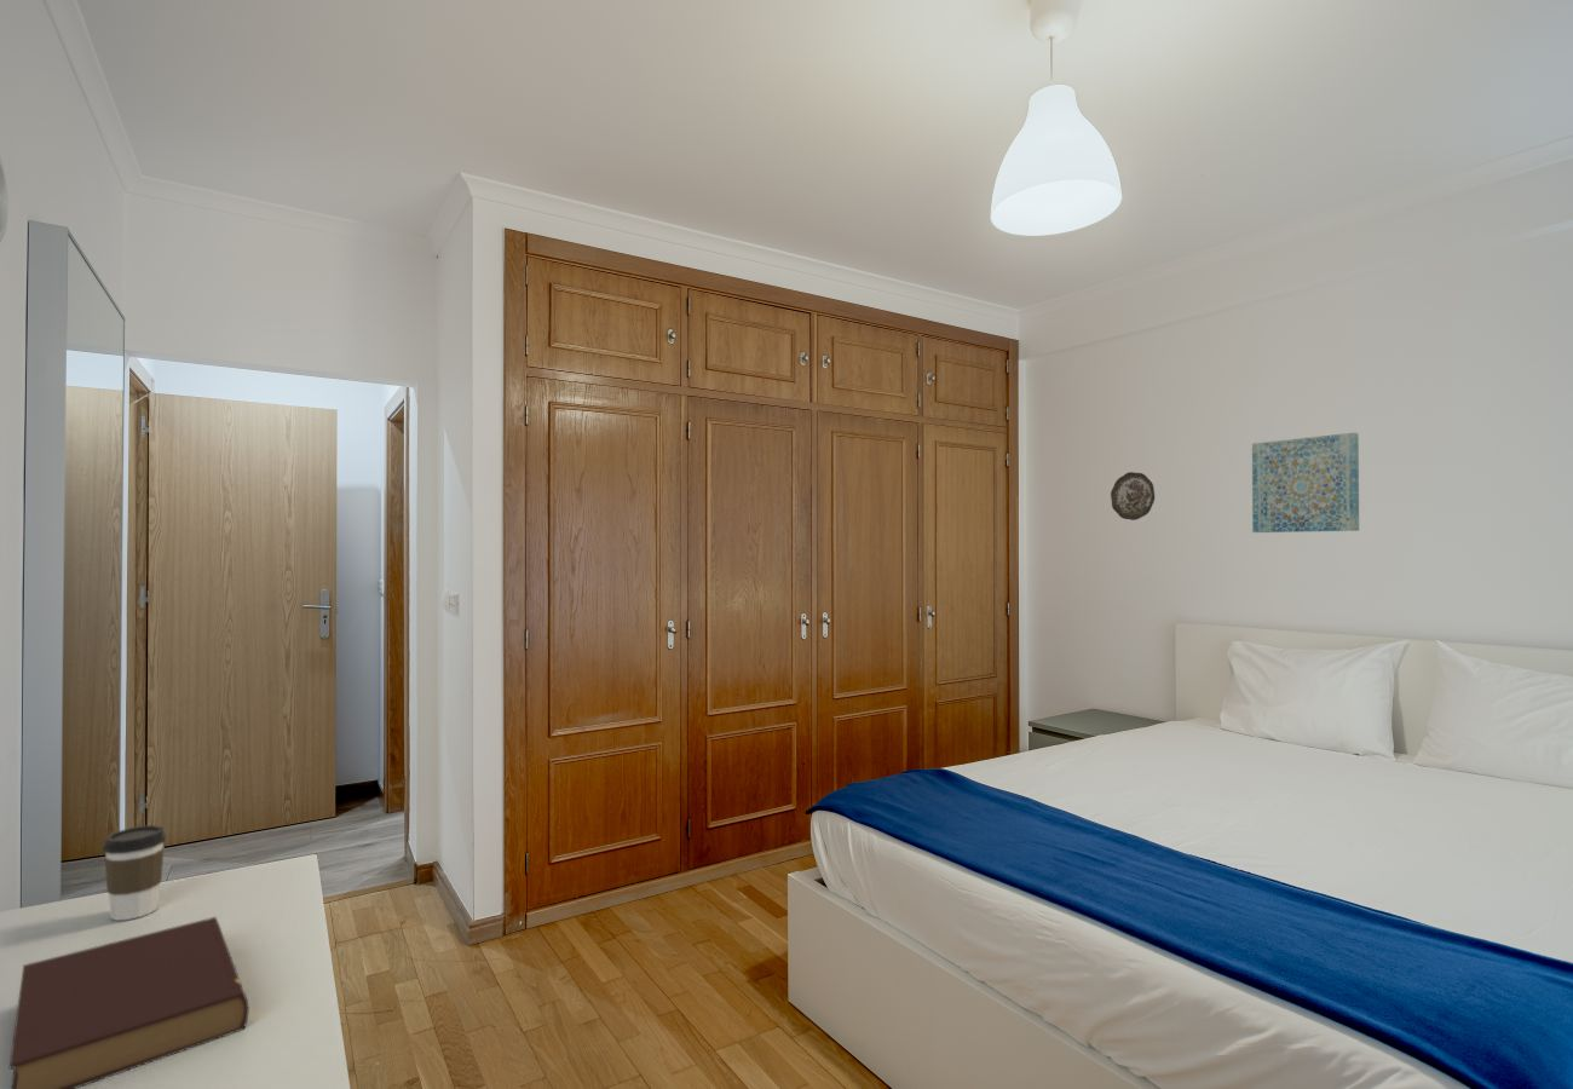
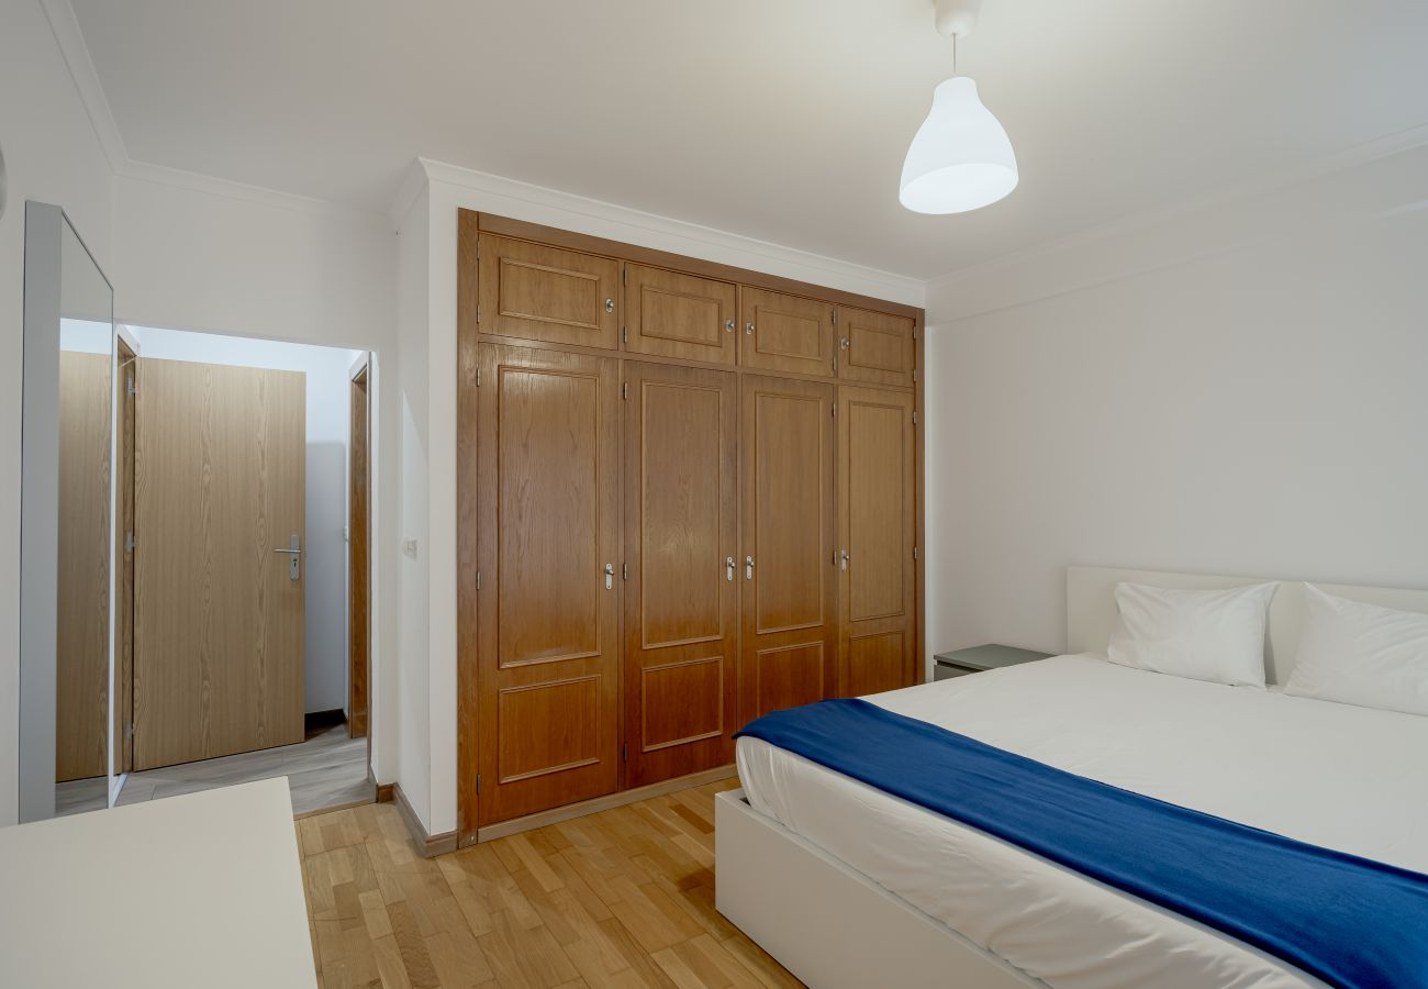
- coffee cup [102,824,167,922]
- decorative plate [1110,471,1156,522]
- wall art [1251,432,1360,534]
- book [8,916,250,1089]
